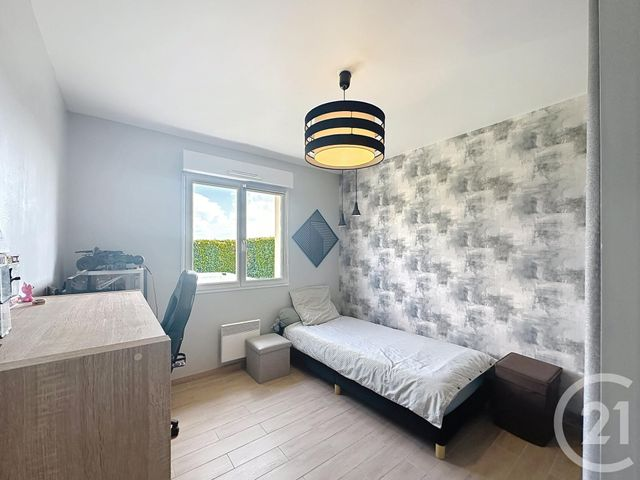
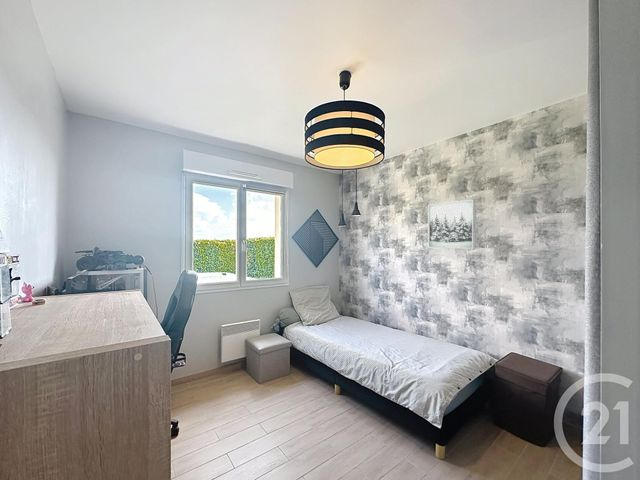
+ wall art [427,198,476,250]
